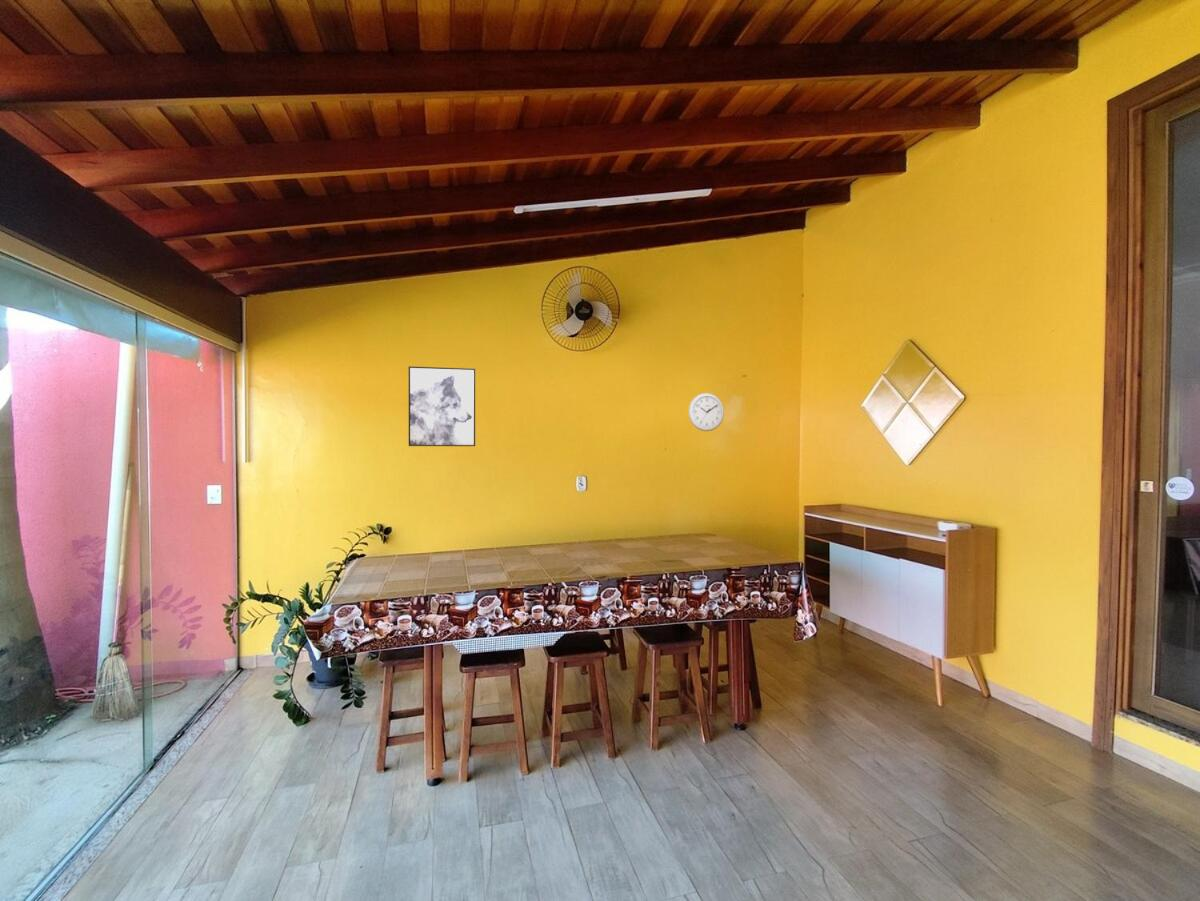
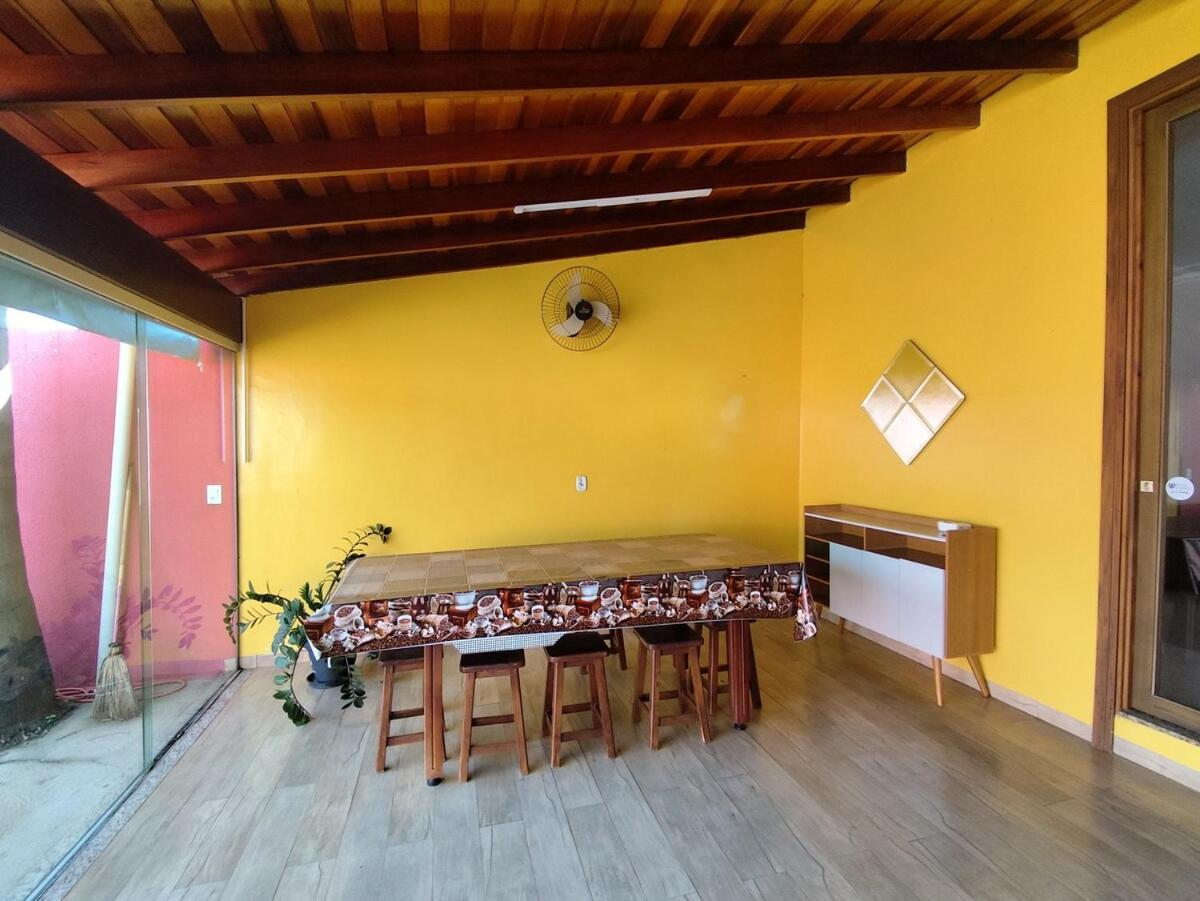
- wall clock [688,392,725,432]
- wall art [408,365,476,447]
